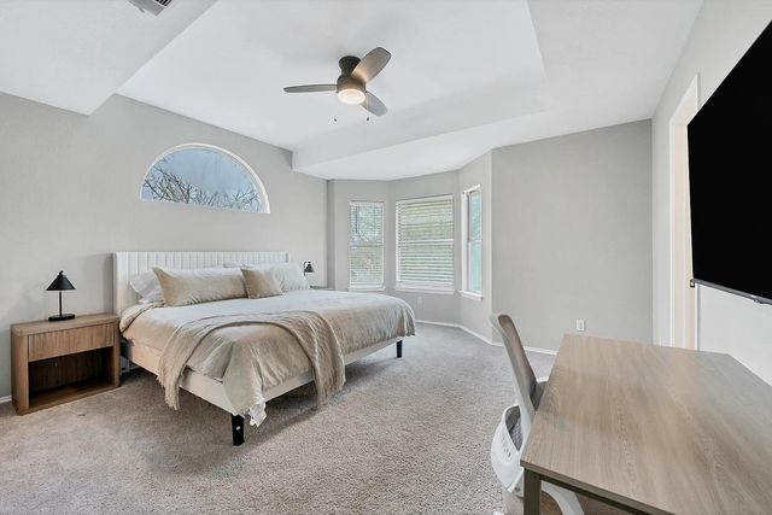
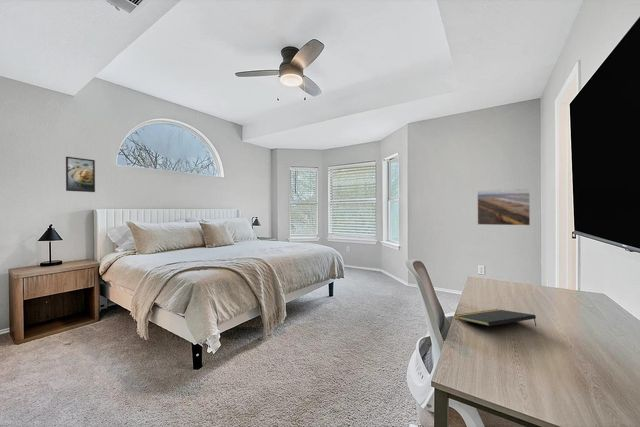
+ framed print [65,156,96,193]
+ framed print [476,187,531,226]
+ notepad [454,308,538,328]
